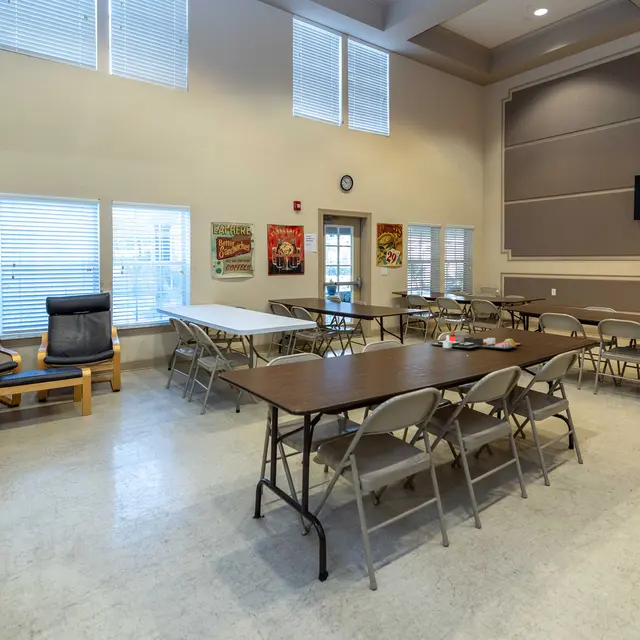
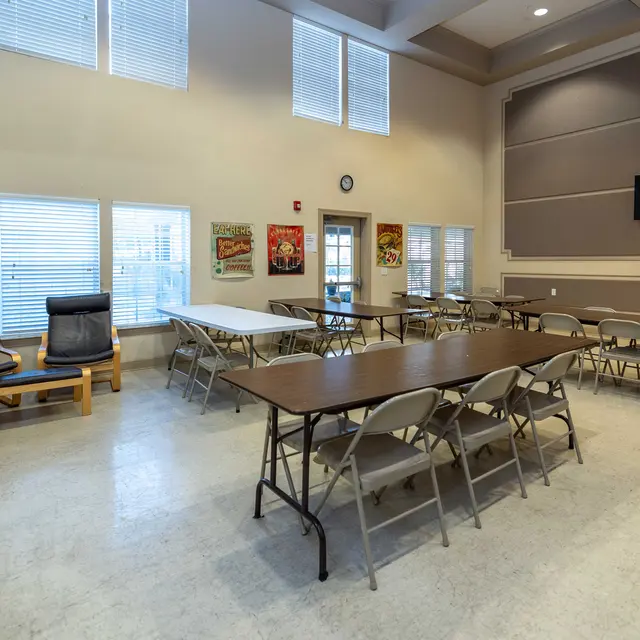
- toy food set [430,329,521,350]
